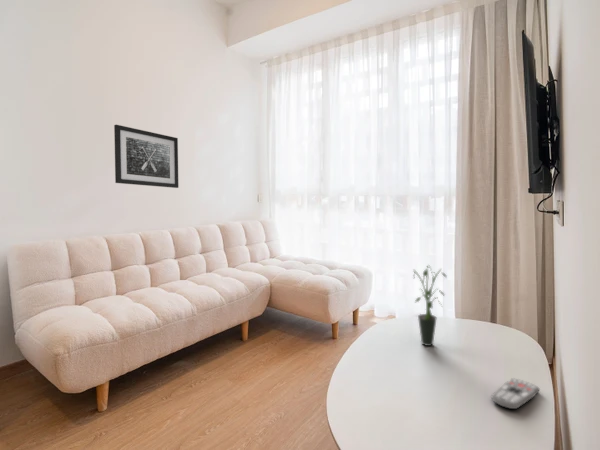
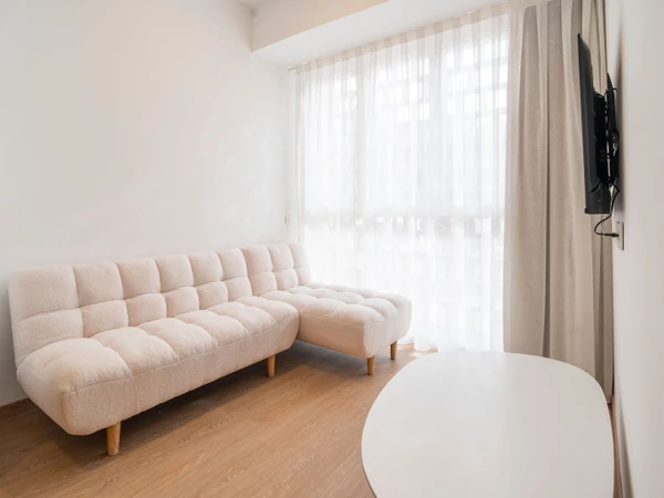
- potted plant [412,264,448,347]
- wall art [113,124,179,189]
- remote control [490,377,541,410]
